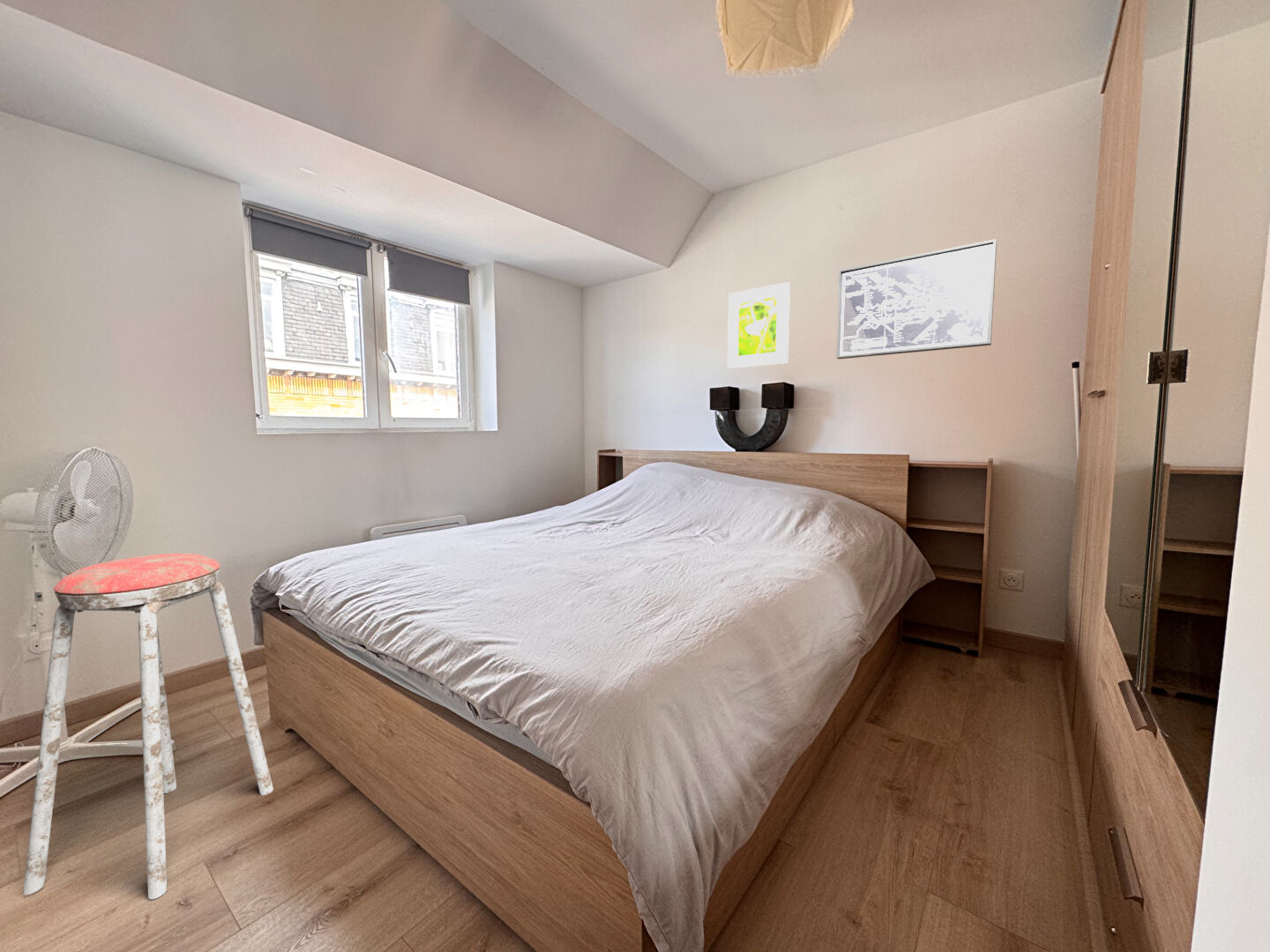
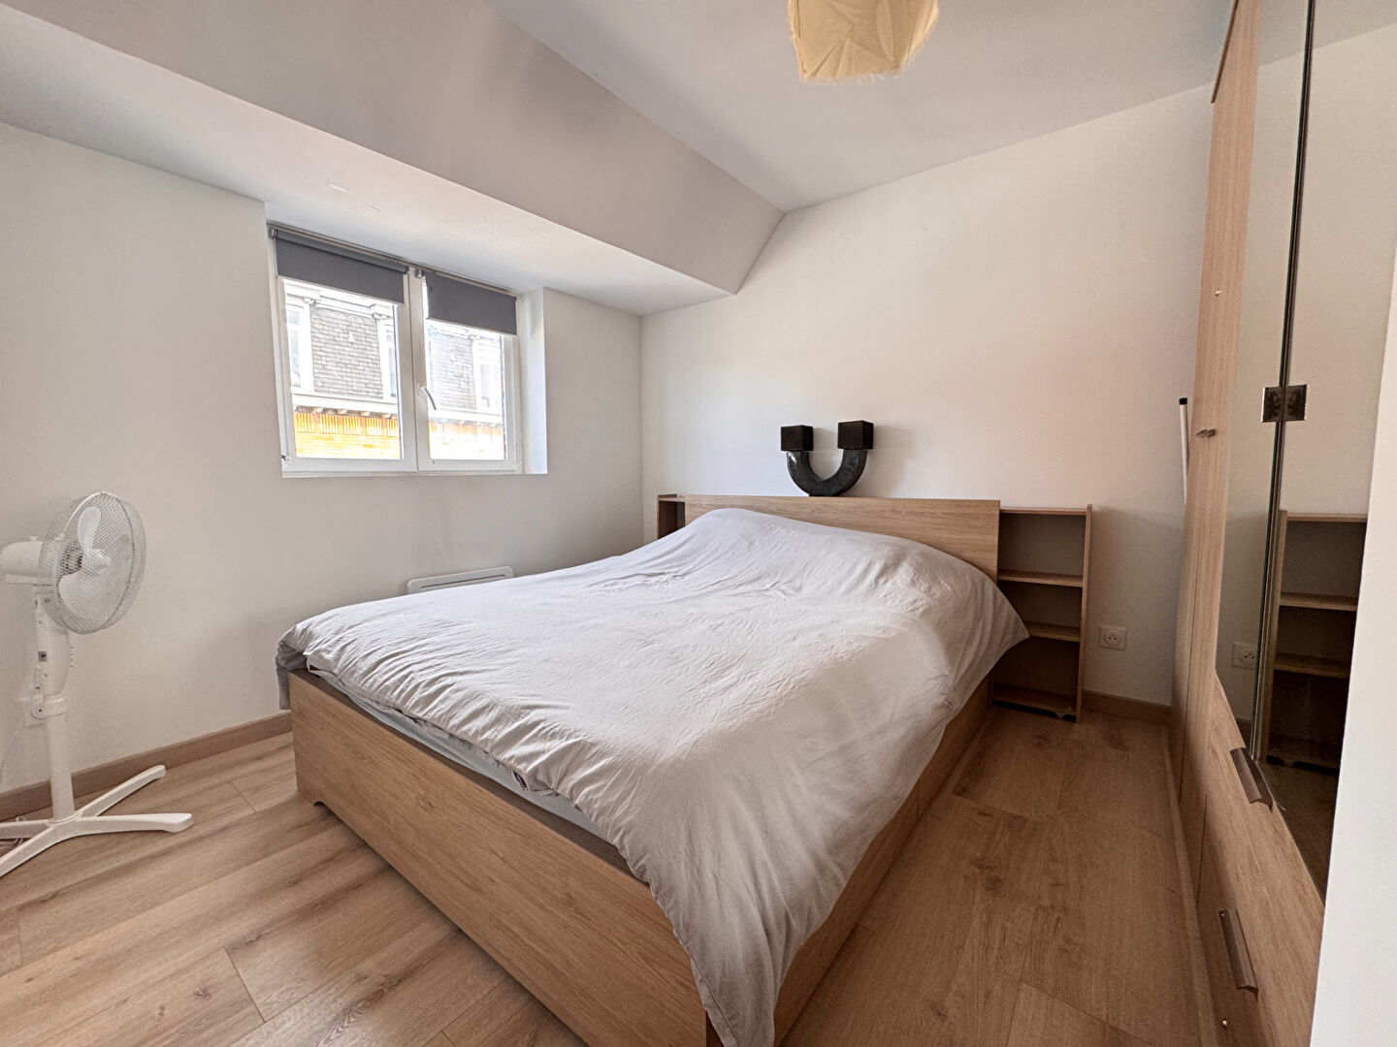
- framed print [727,281,791,369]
- music stool [22,553,274,900]
- wall art [835,238,997,360]
